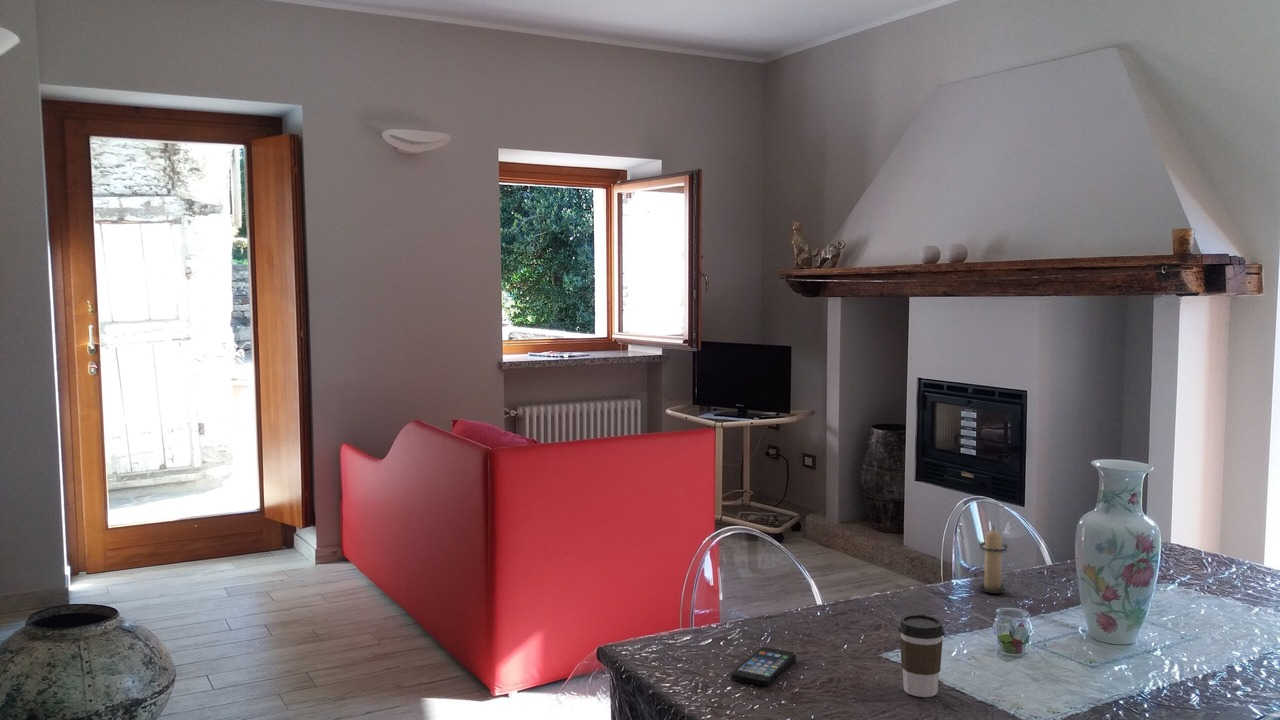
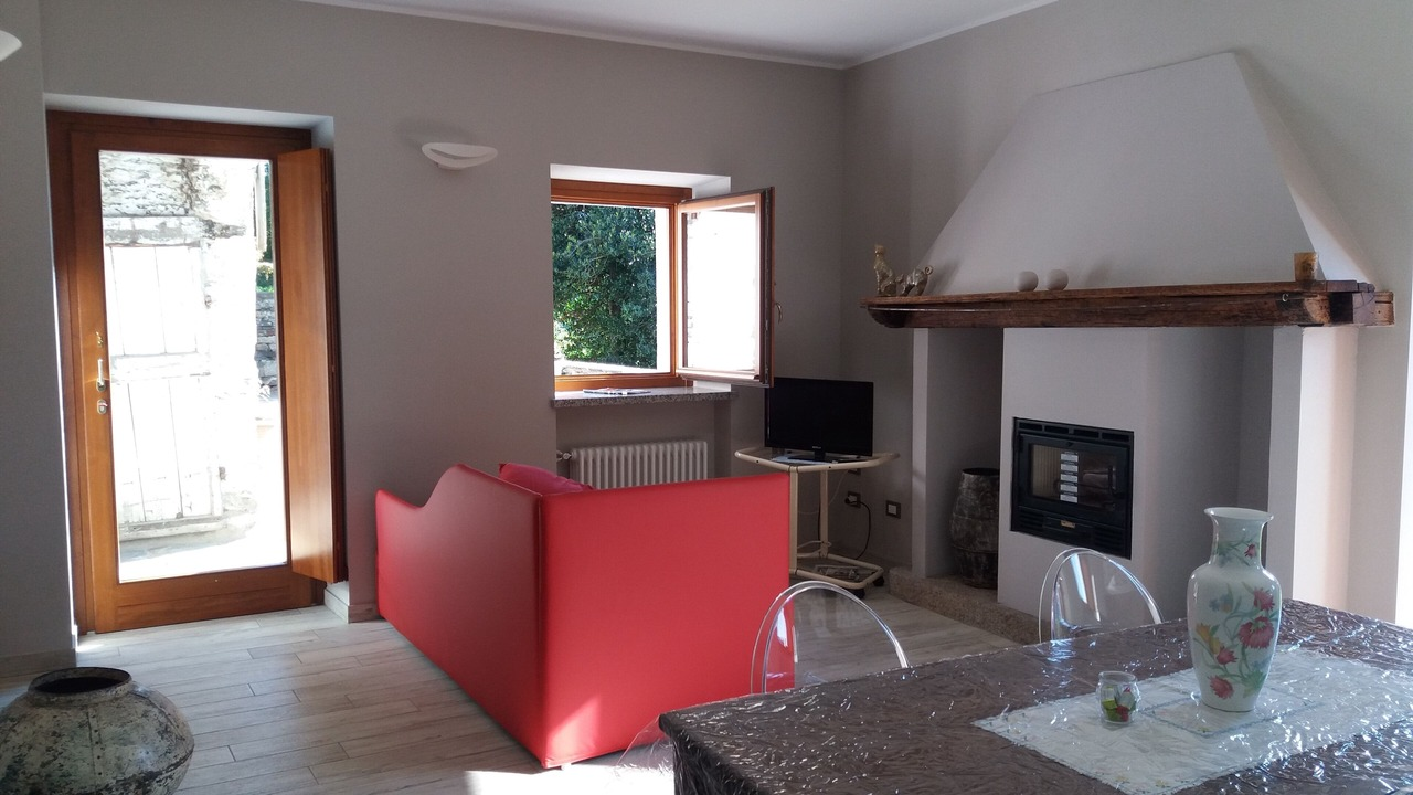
- candle [978,524,1009,594]
- coffee cup [898,613,945,698]
- smartphone [730,646,797,687]
